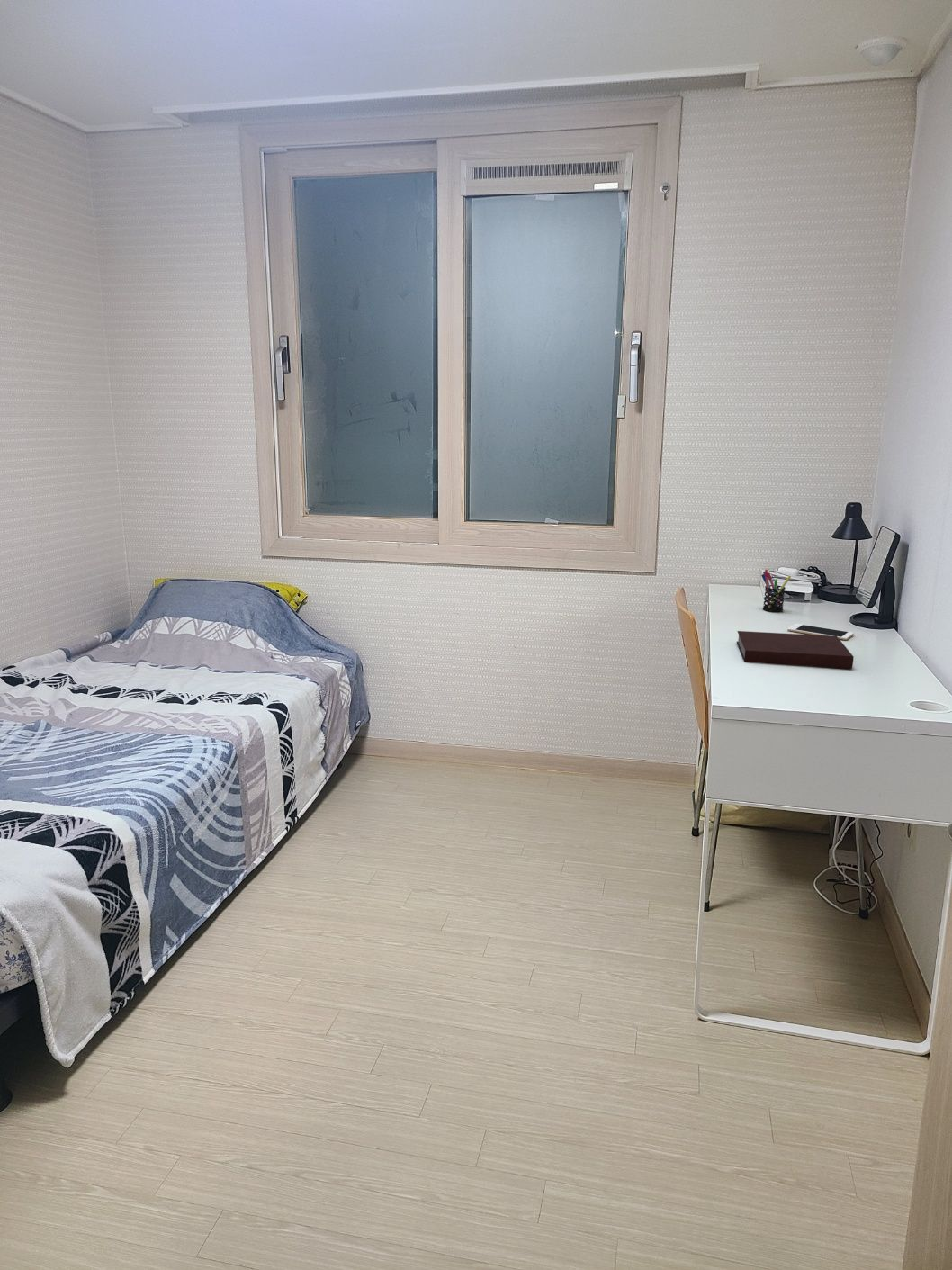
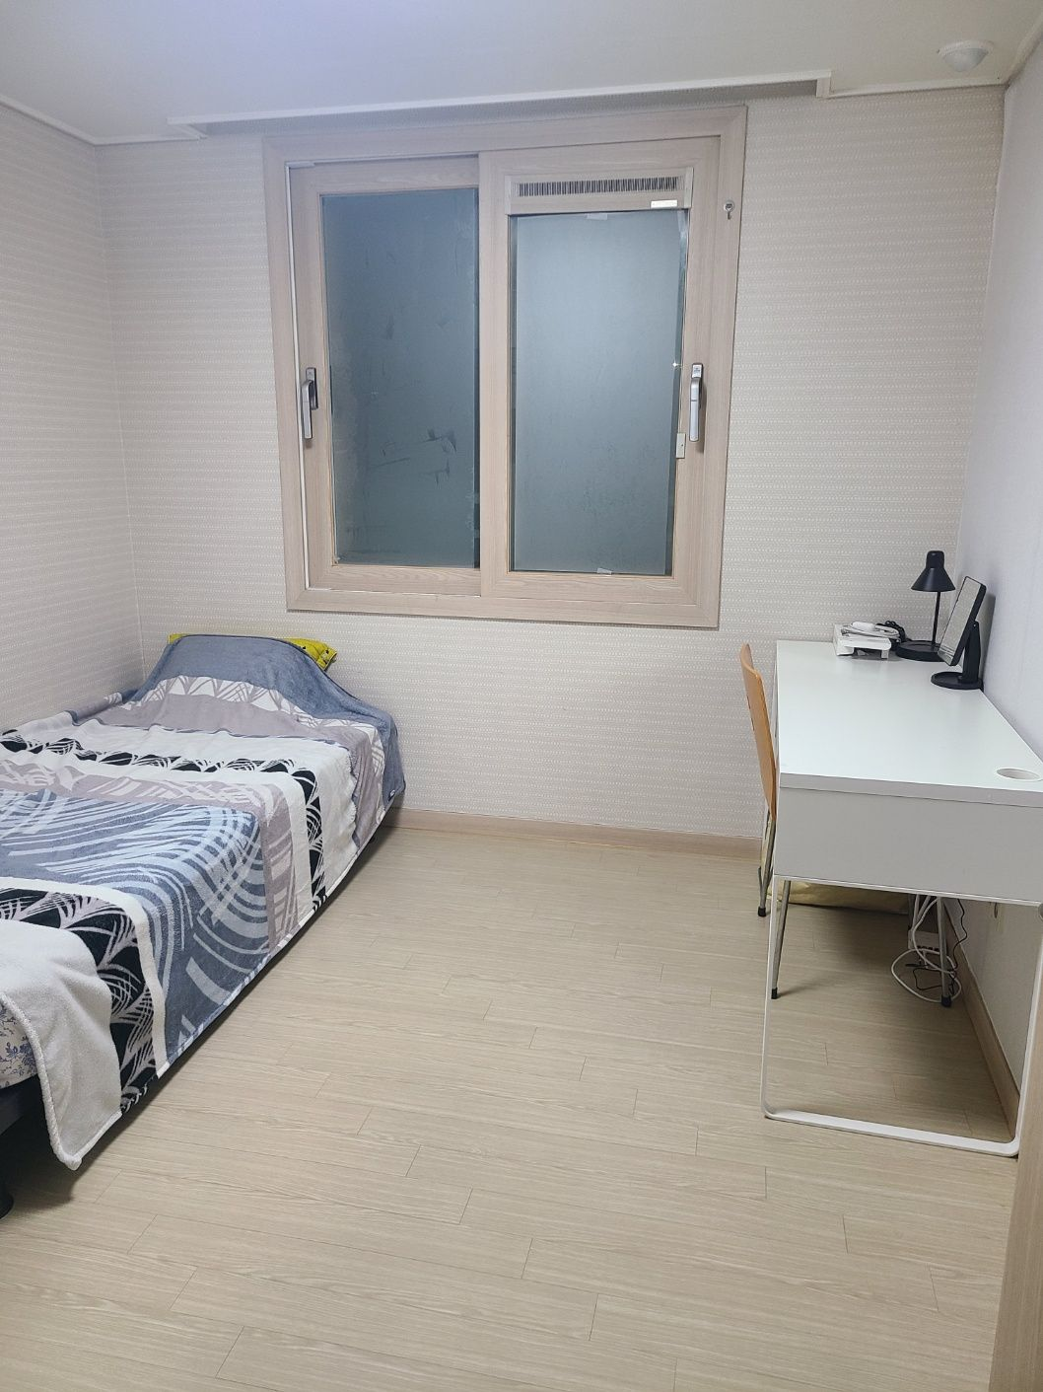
- cell phone [786,623,855,641]
- notebook [736,630,854,670]
- pen holder [760,569,792,613]
